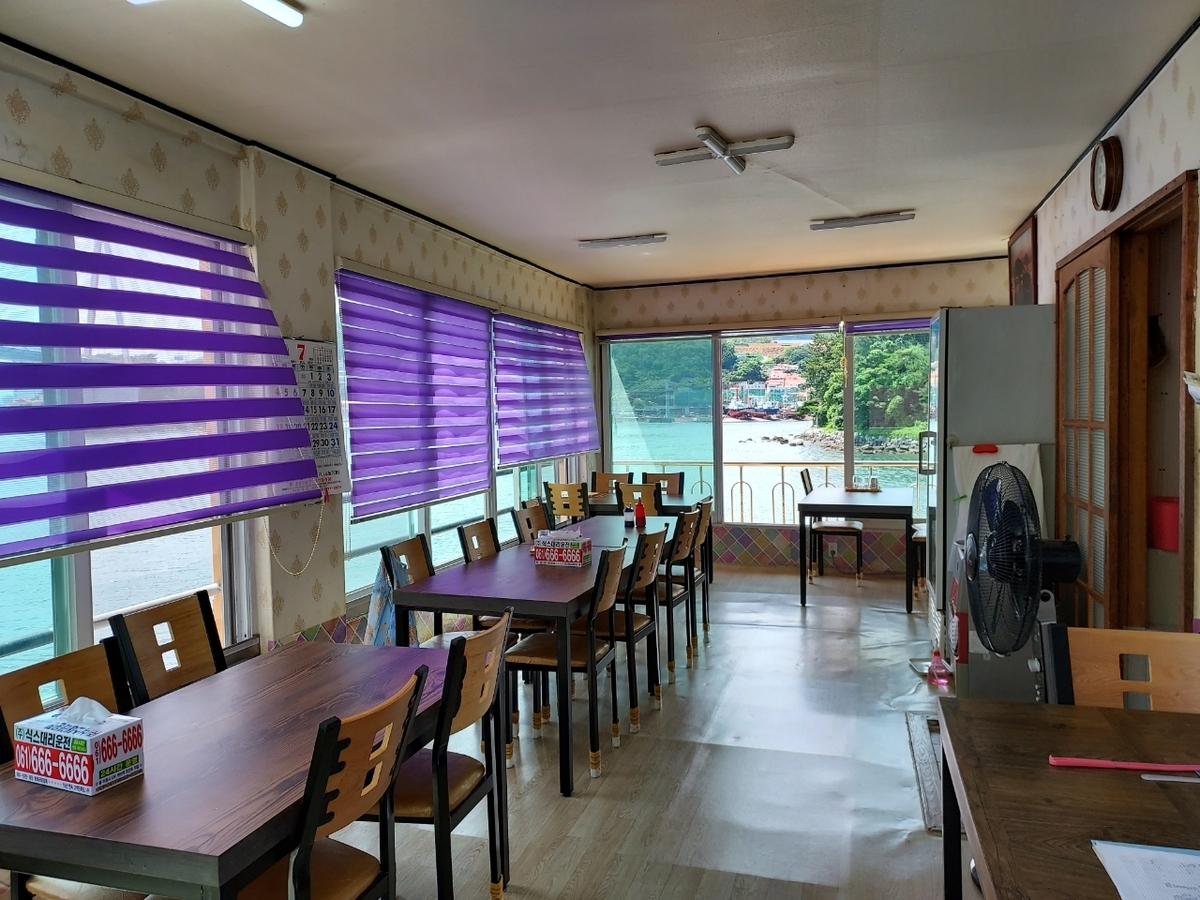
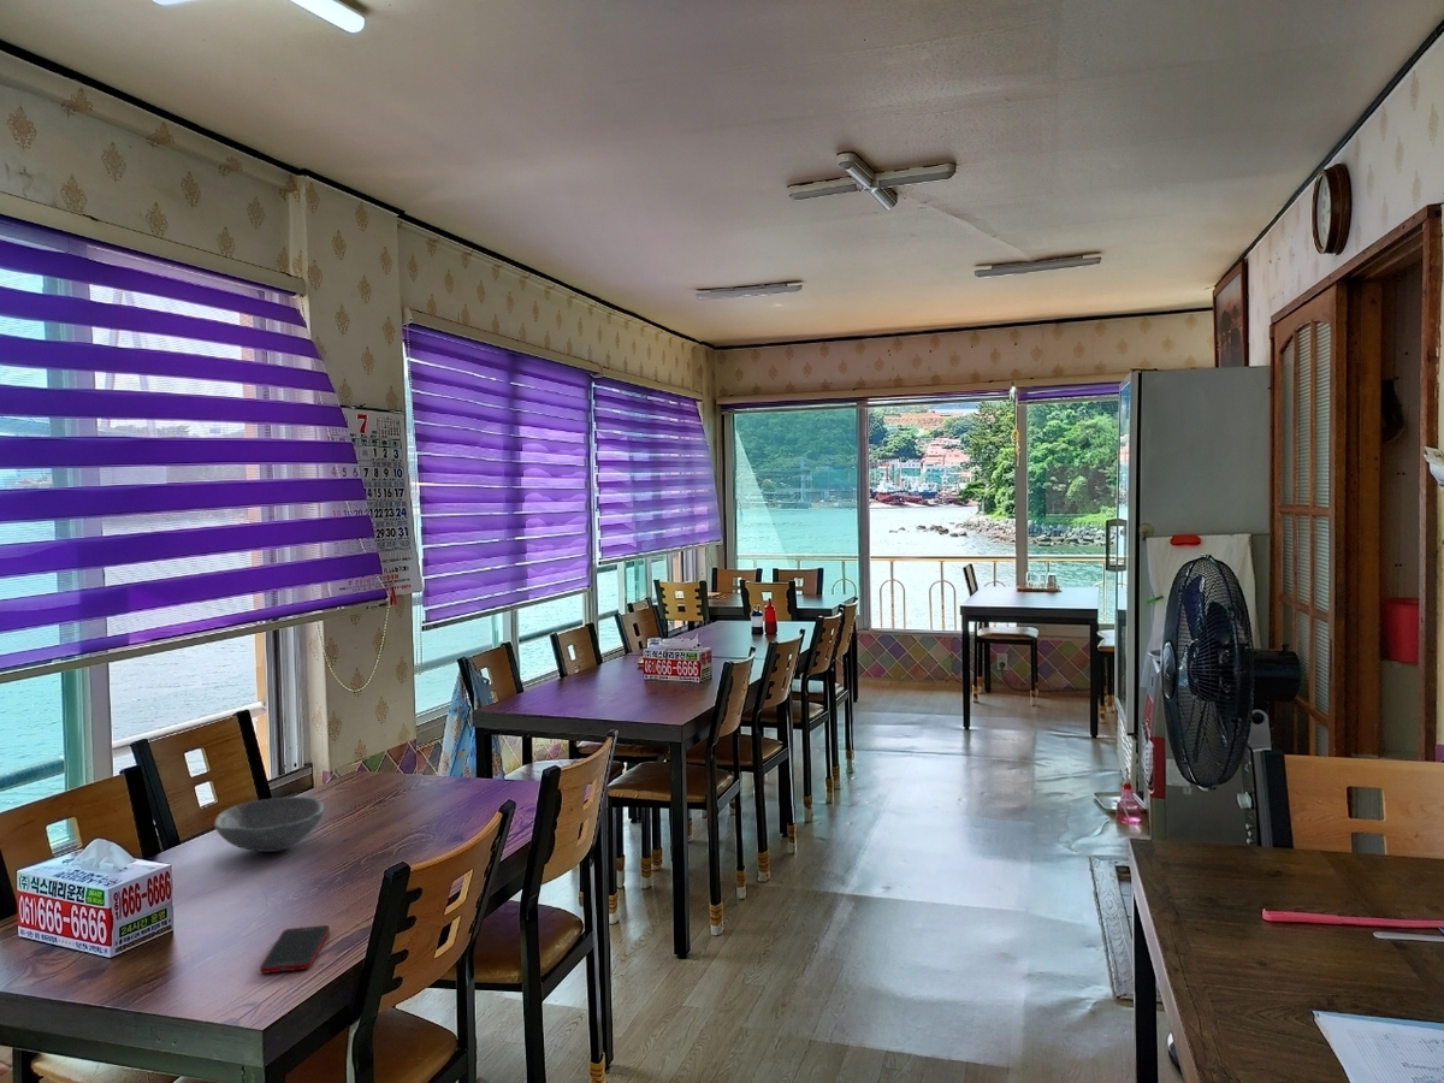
+ bowl [213,795,325,853]
+ cell phone [259,924,331,975]
